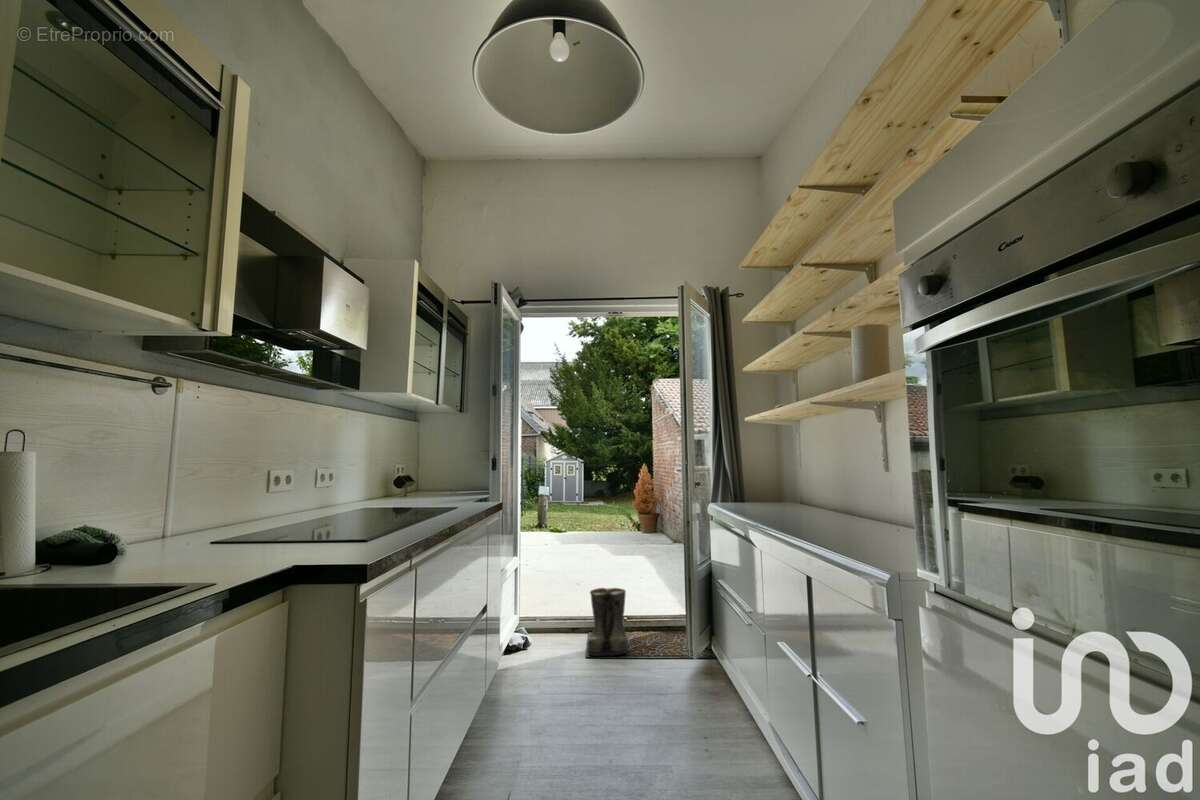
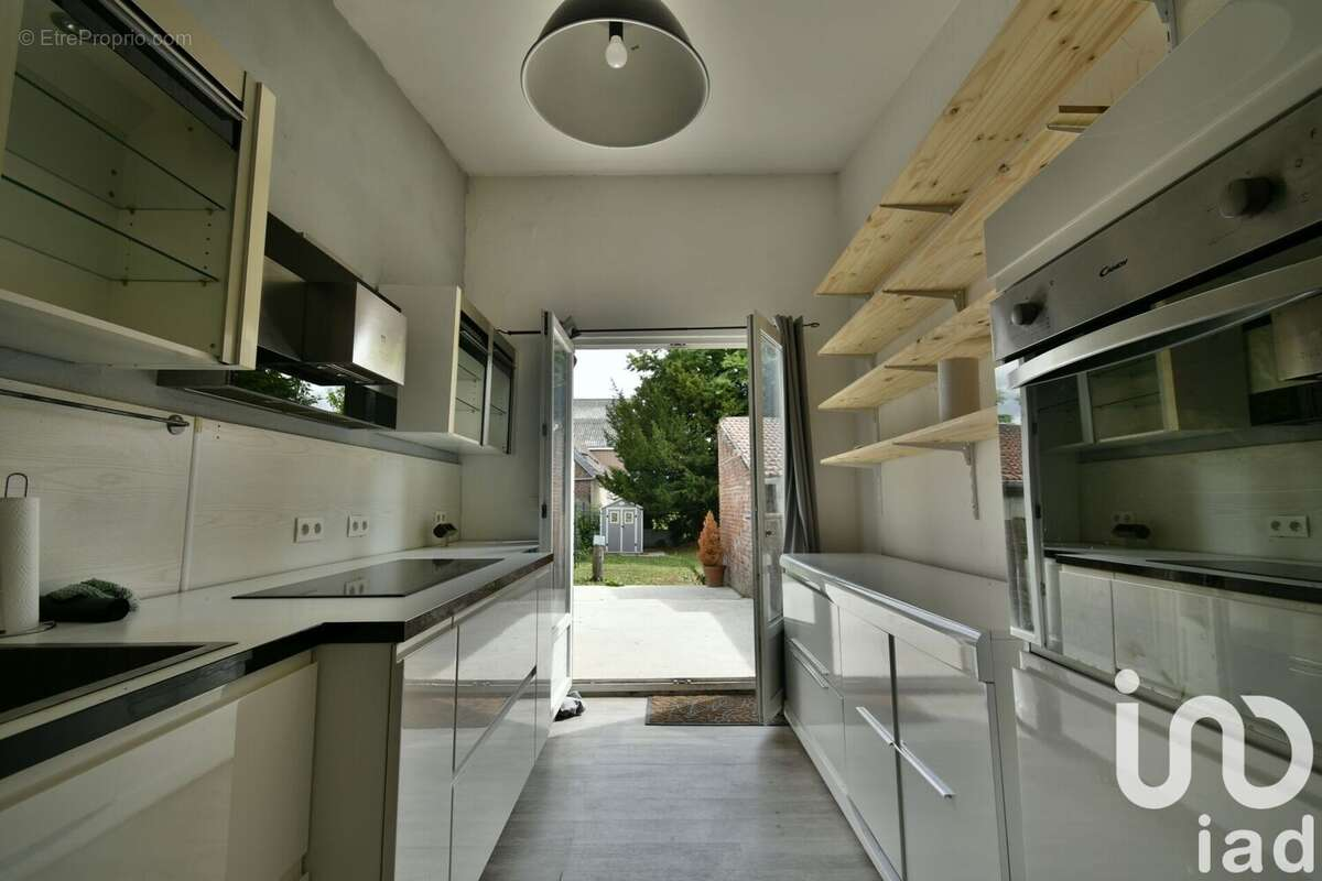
- boots [586,587,629,657]
